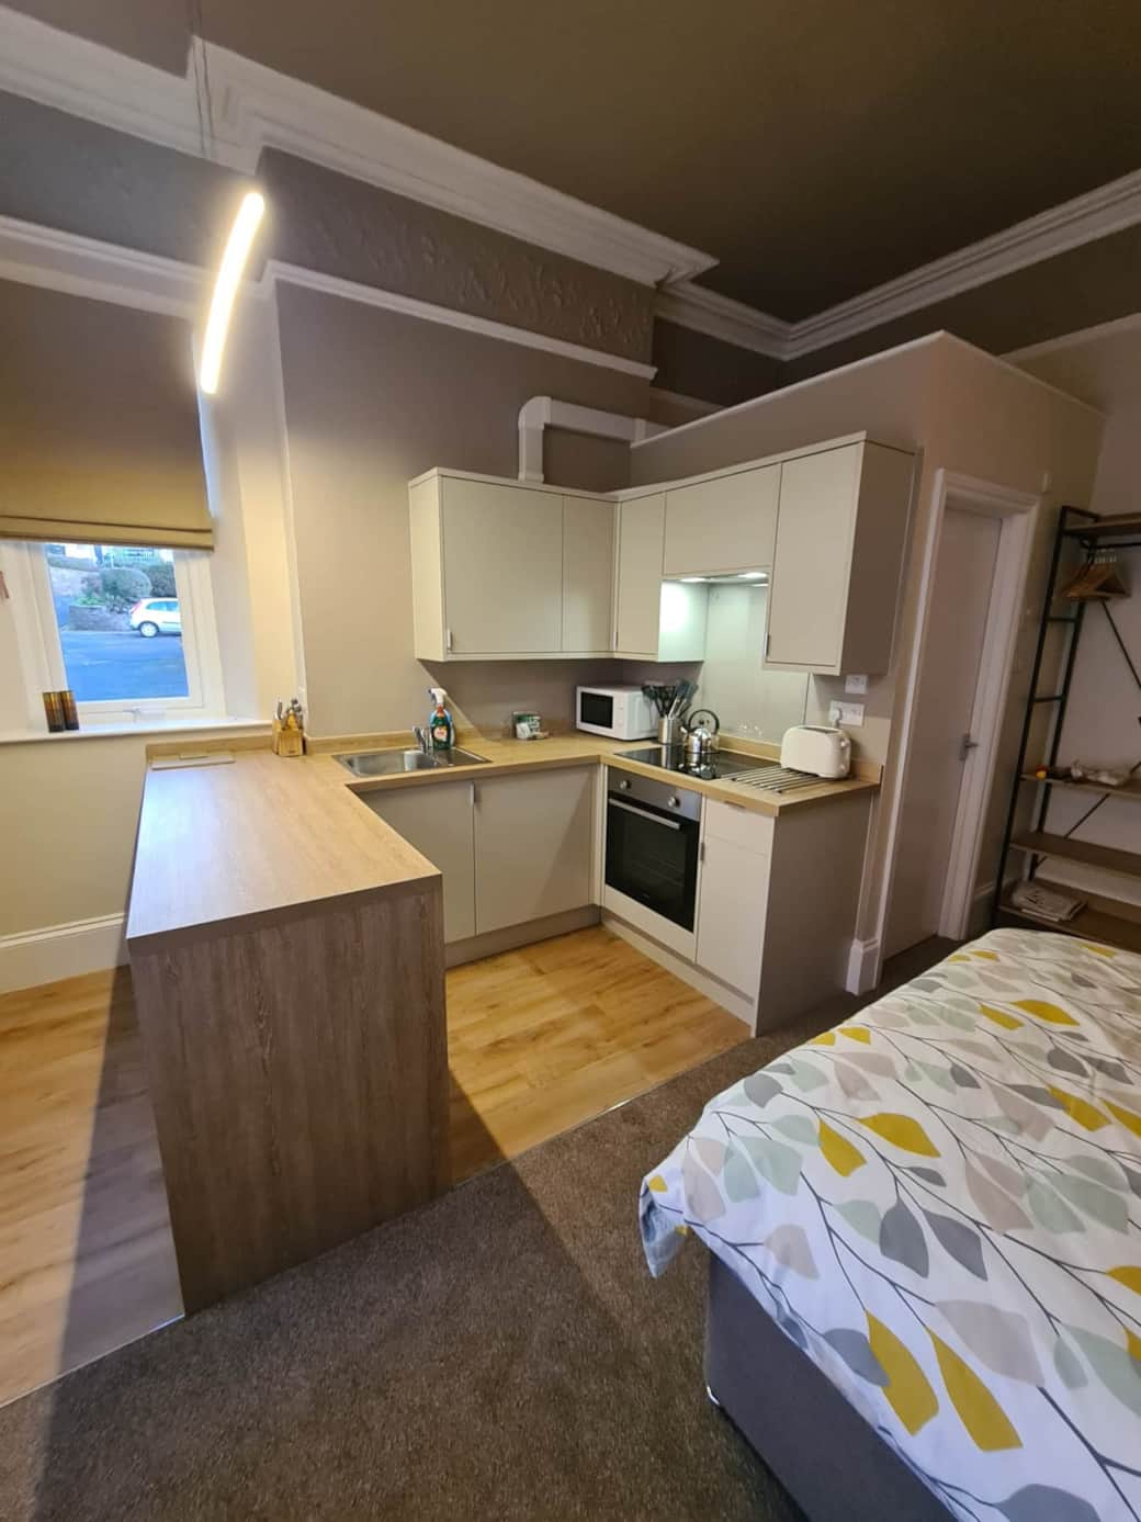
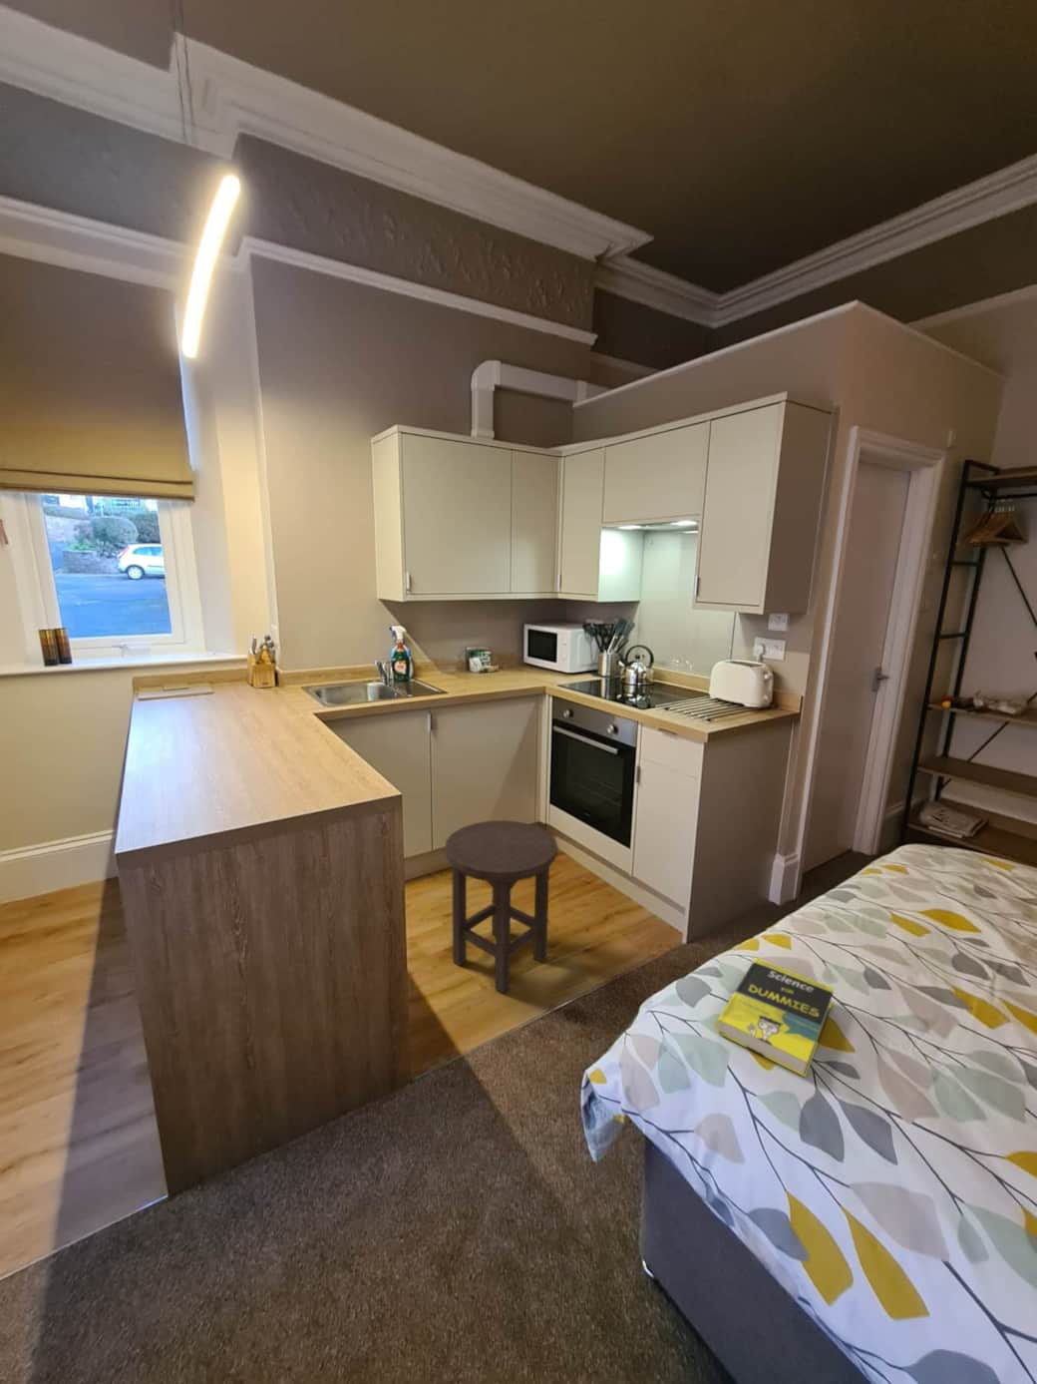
+ book [715,957,835,1078]
+ stool [443,820,559,994]
